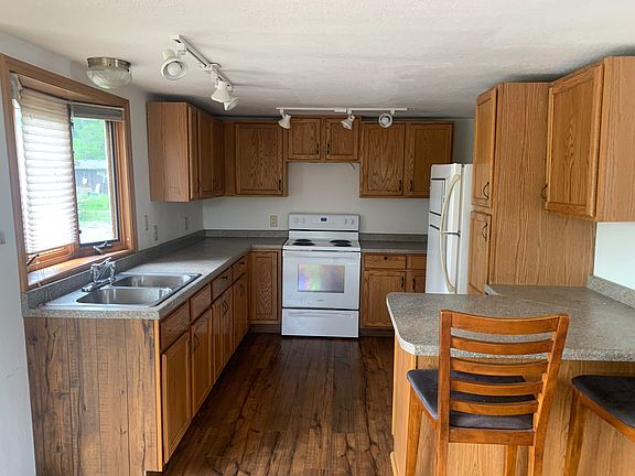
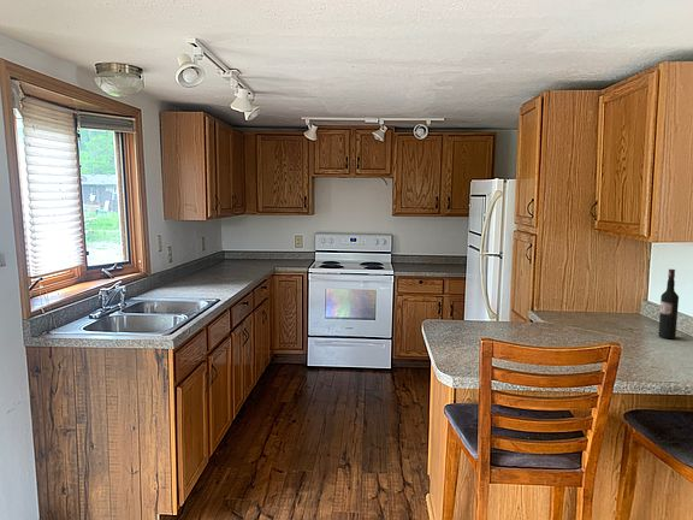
+ wine bottle [657,268,680,339]
